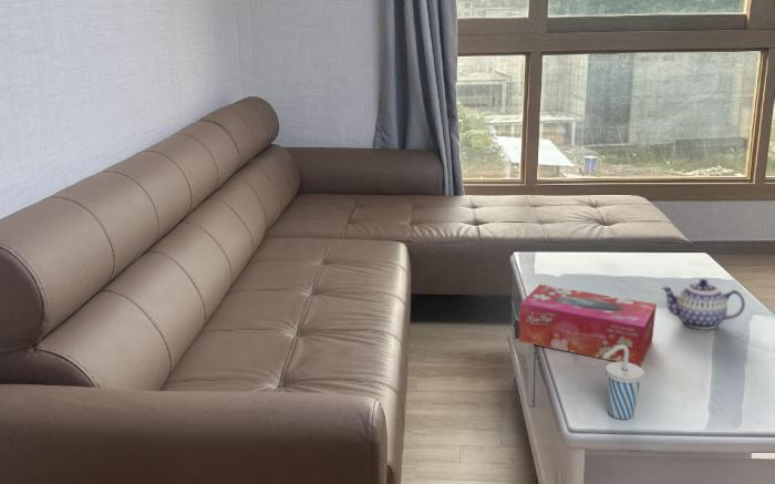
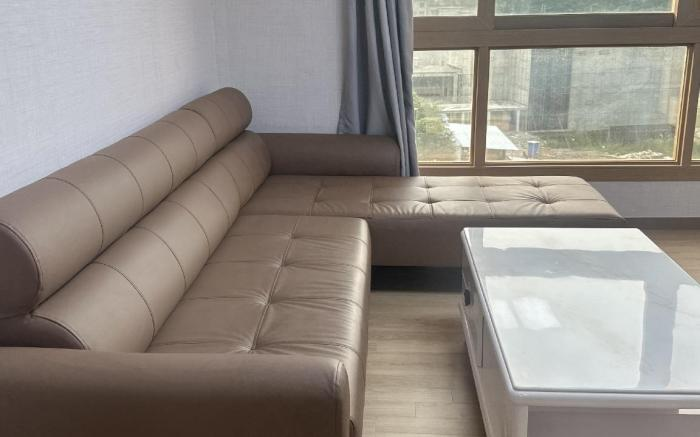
- teapot [661,278,746,330]
- tissue box [517,284,658,368]
- cup [603,344,645,420]
